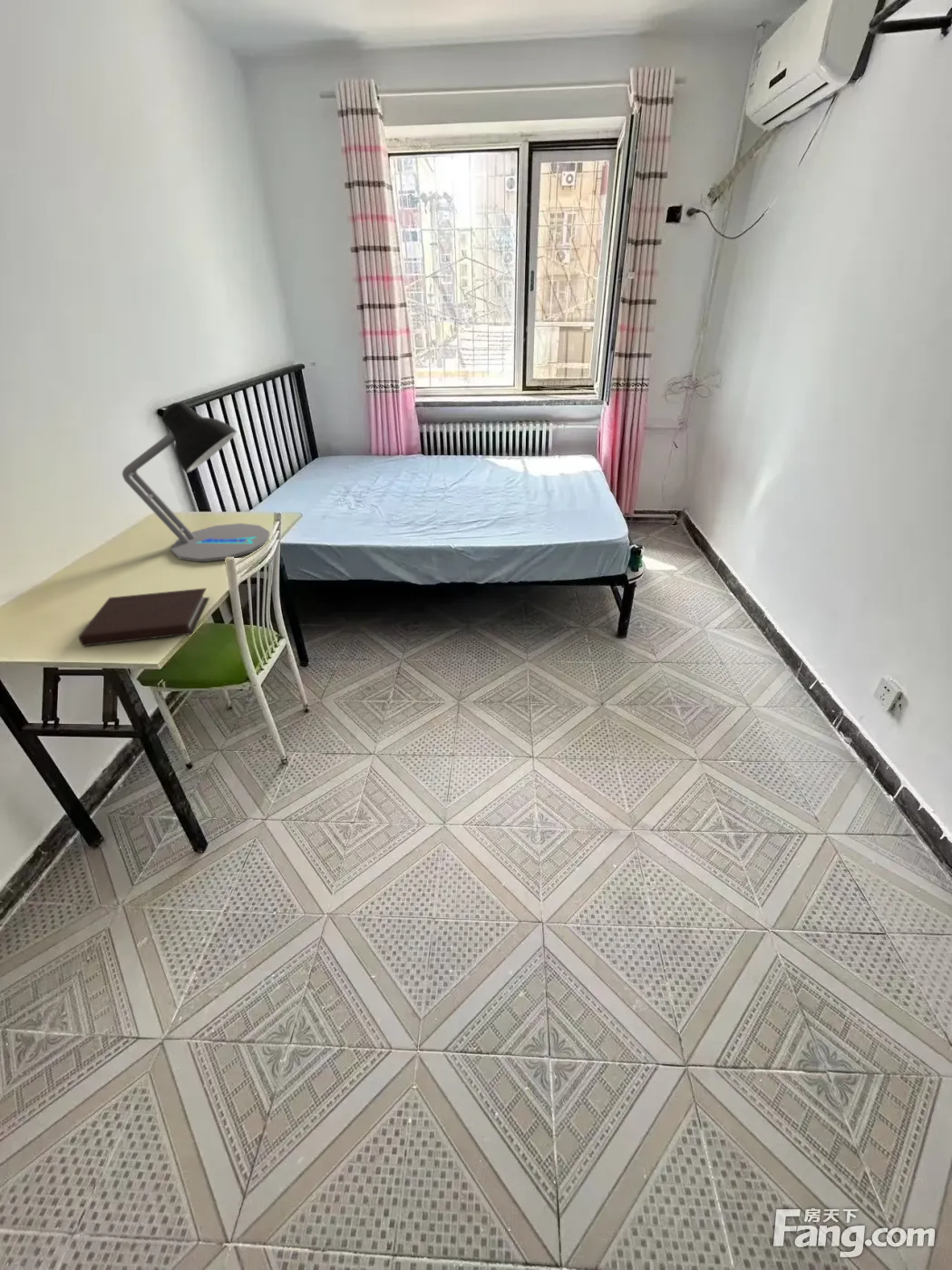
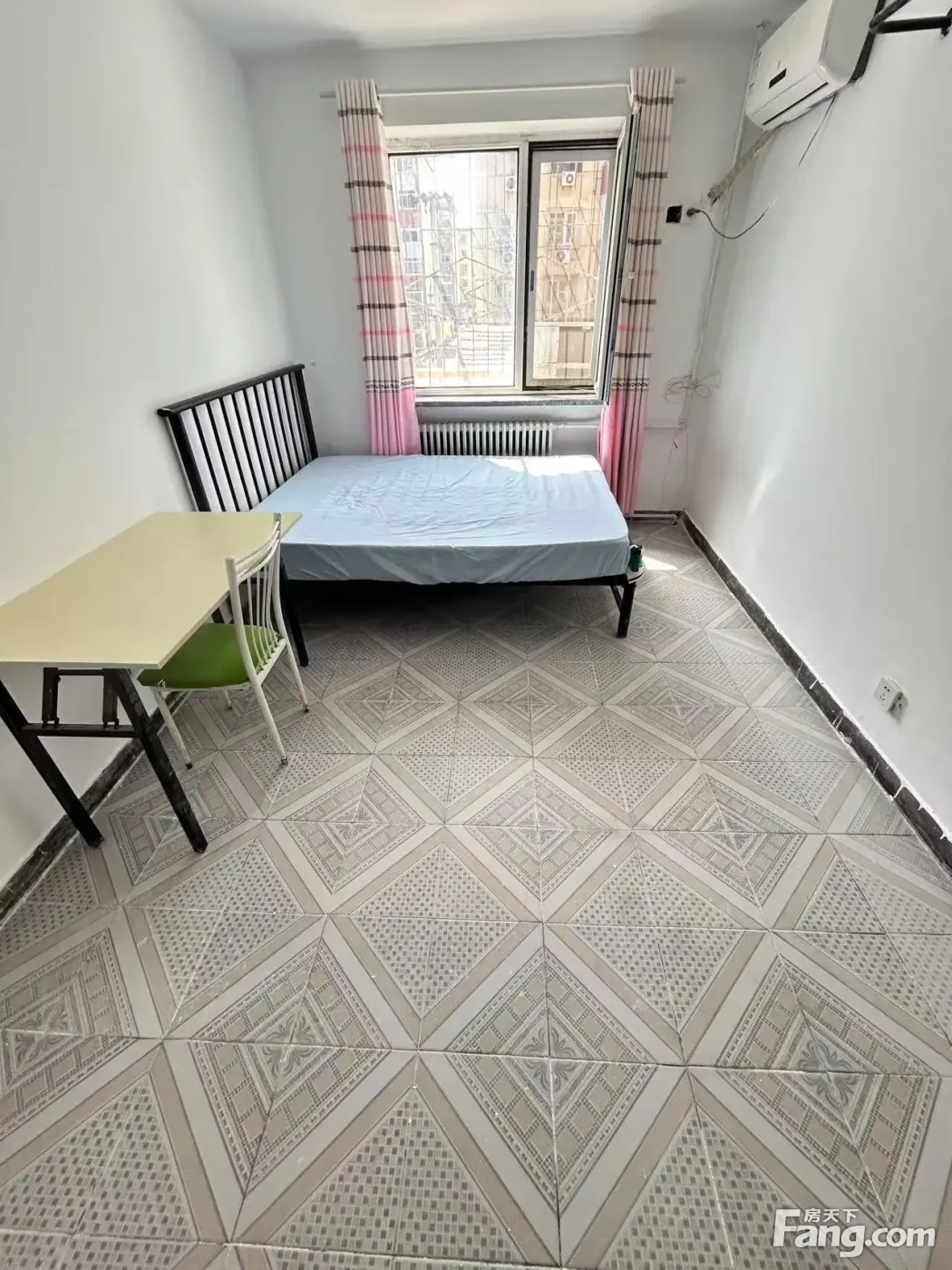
- notebook [77,587,210,647]
- desk lamp [121,402,271,562]
